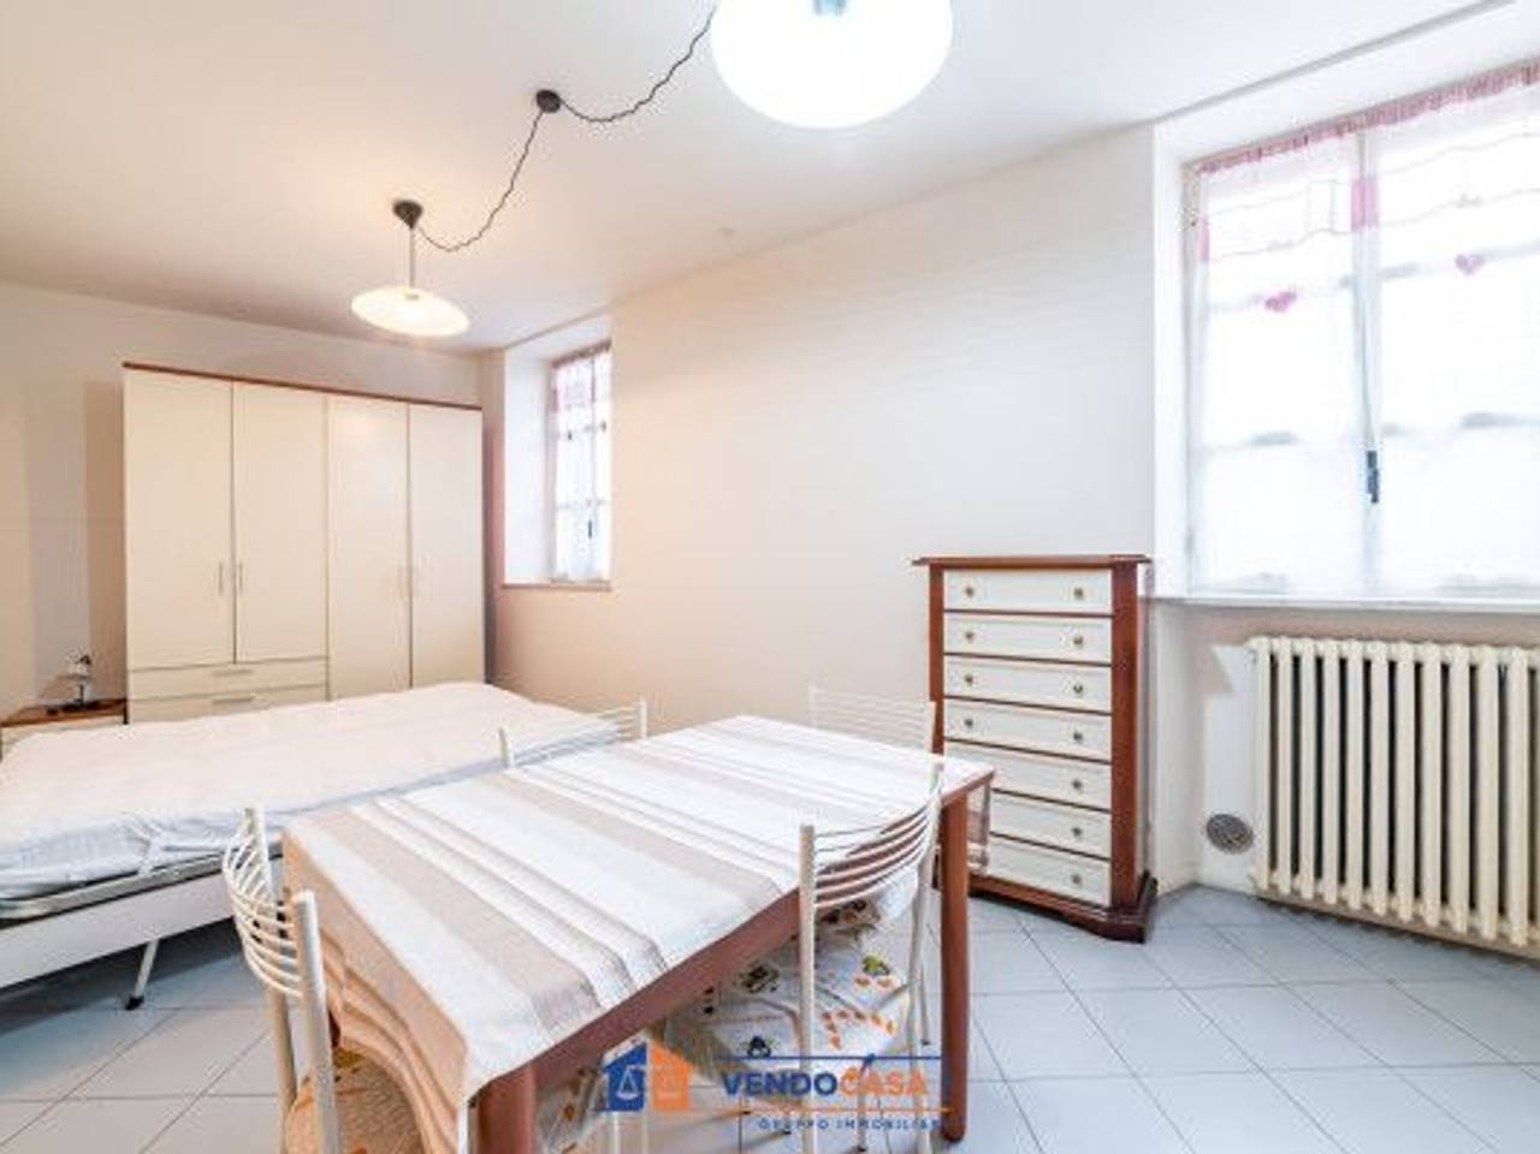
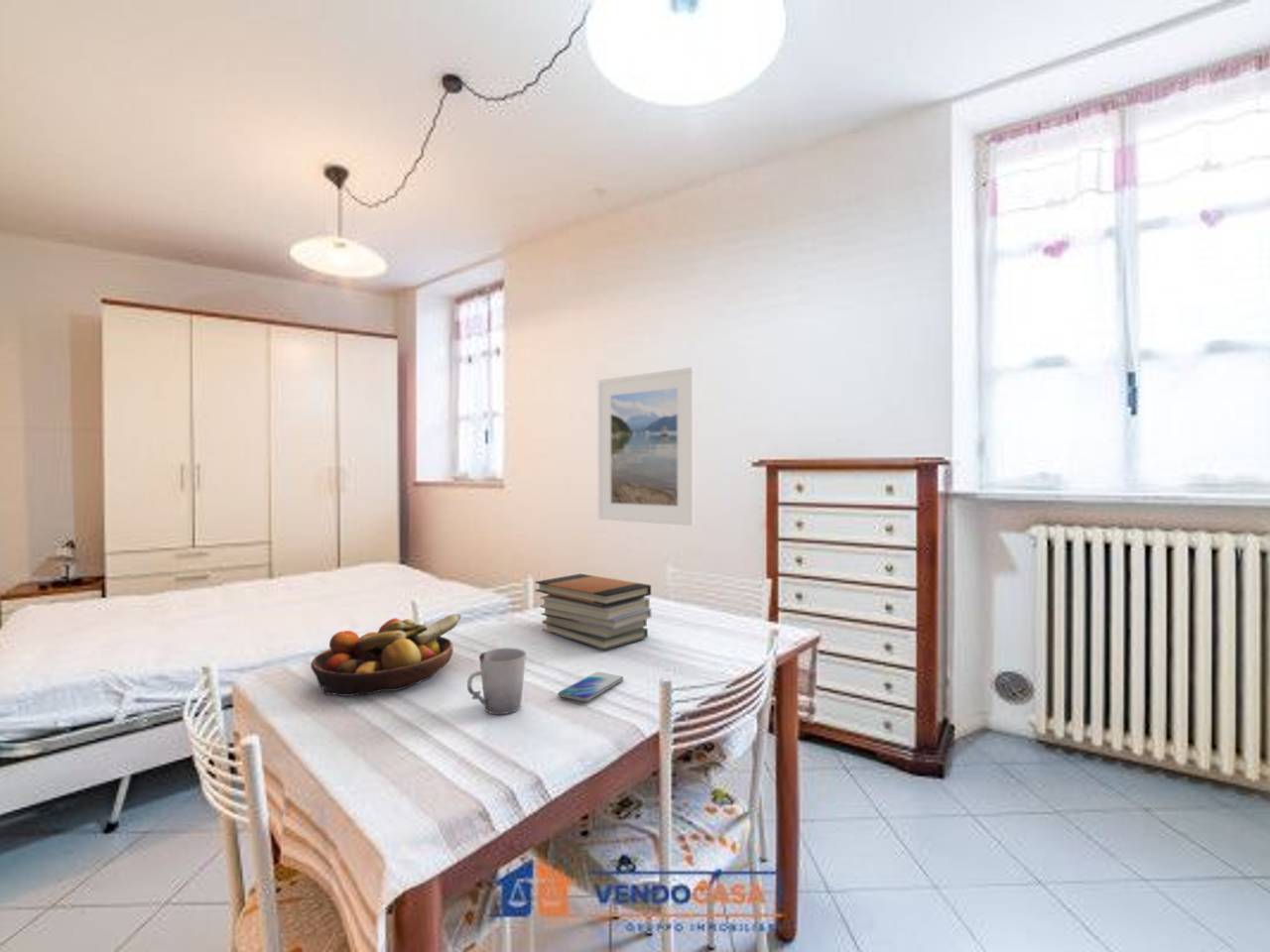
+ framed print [596,366,696,527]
+ fruit bowl [310,613,462,697]
+ book stack [534,573,652,651]
+ smartphone [557,671,624,703]
+ cup [466,647,527,715]
